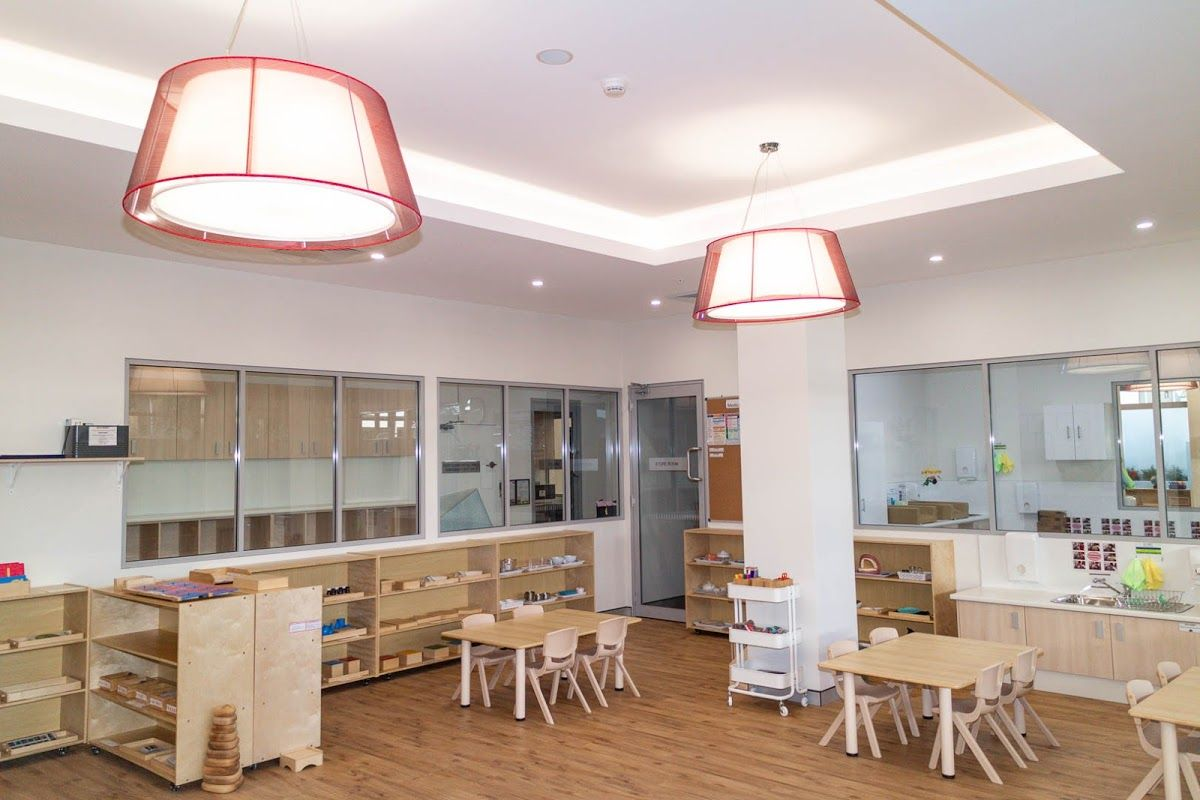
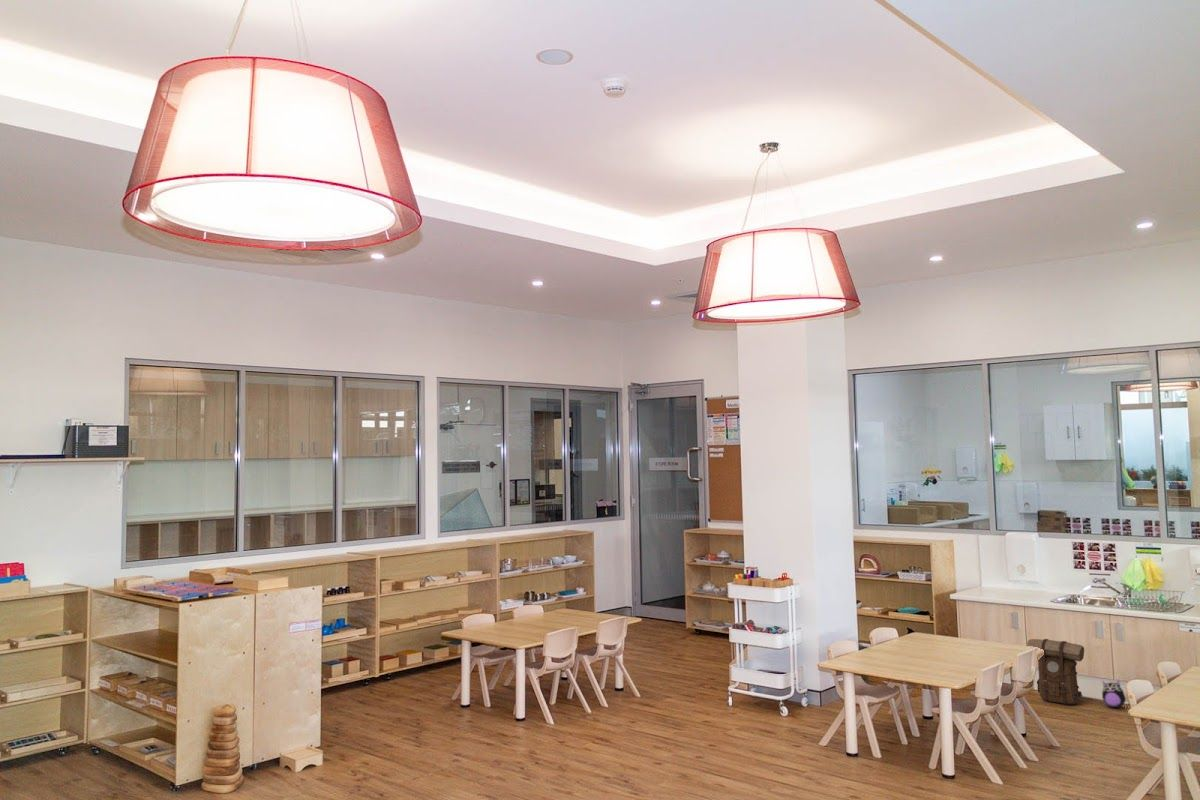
+ plush toy [1101,679,1129,709]
+ backpack [1026,638,1085,706]
